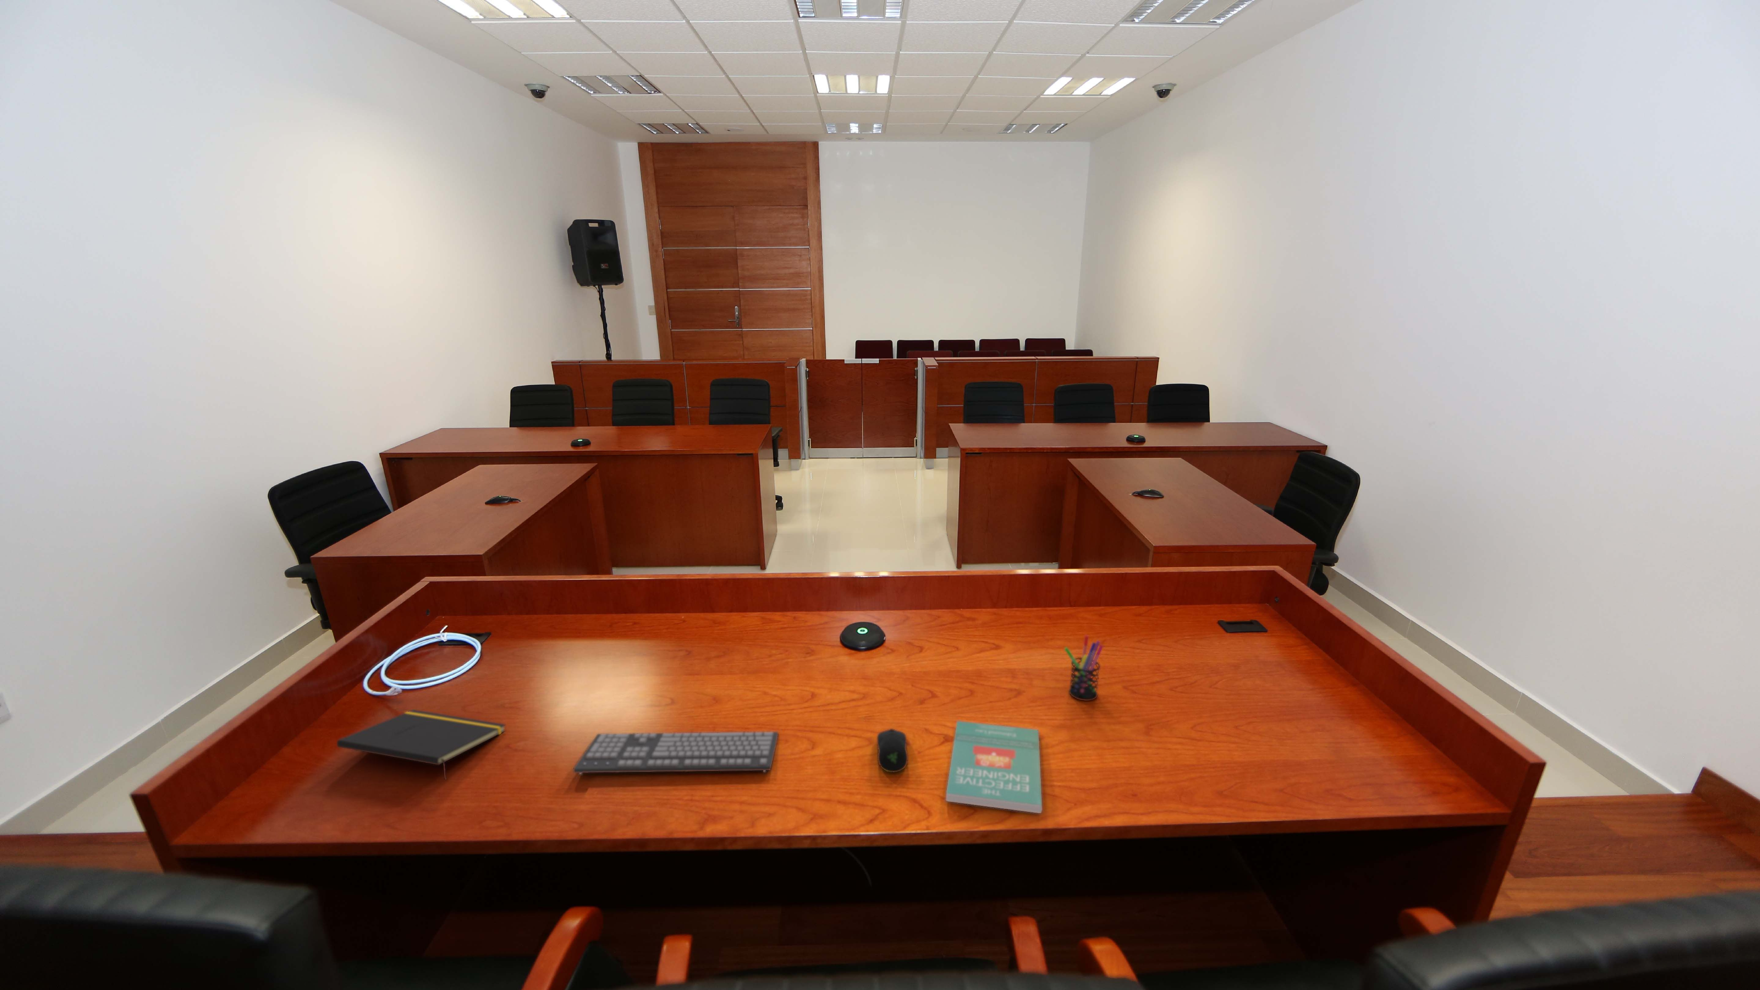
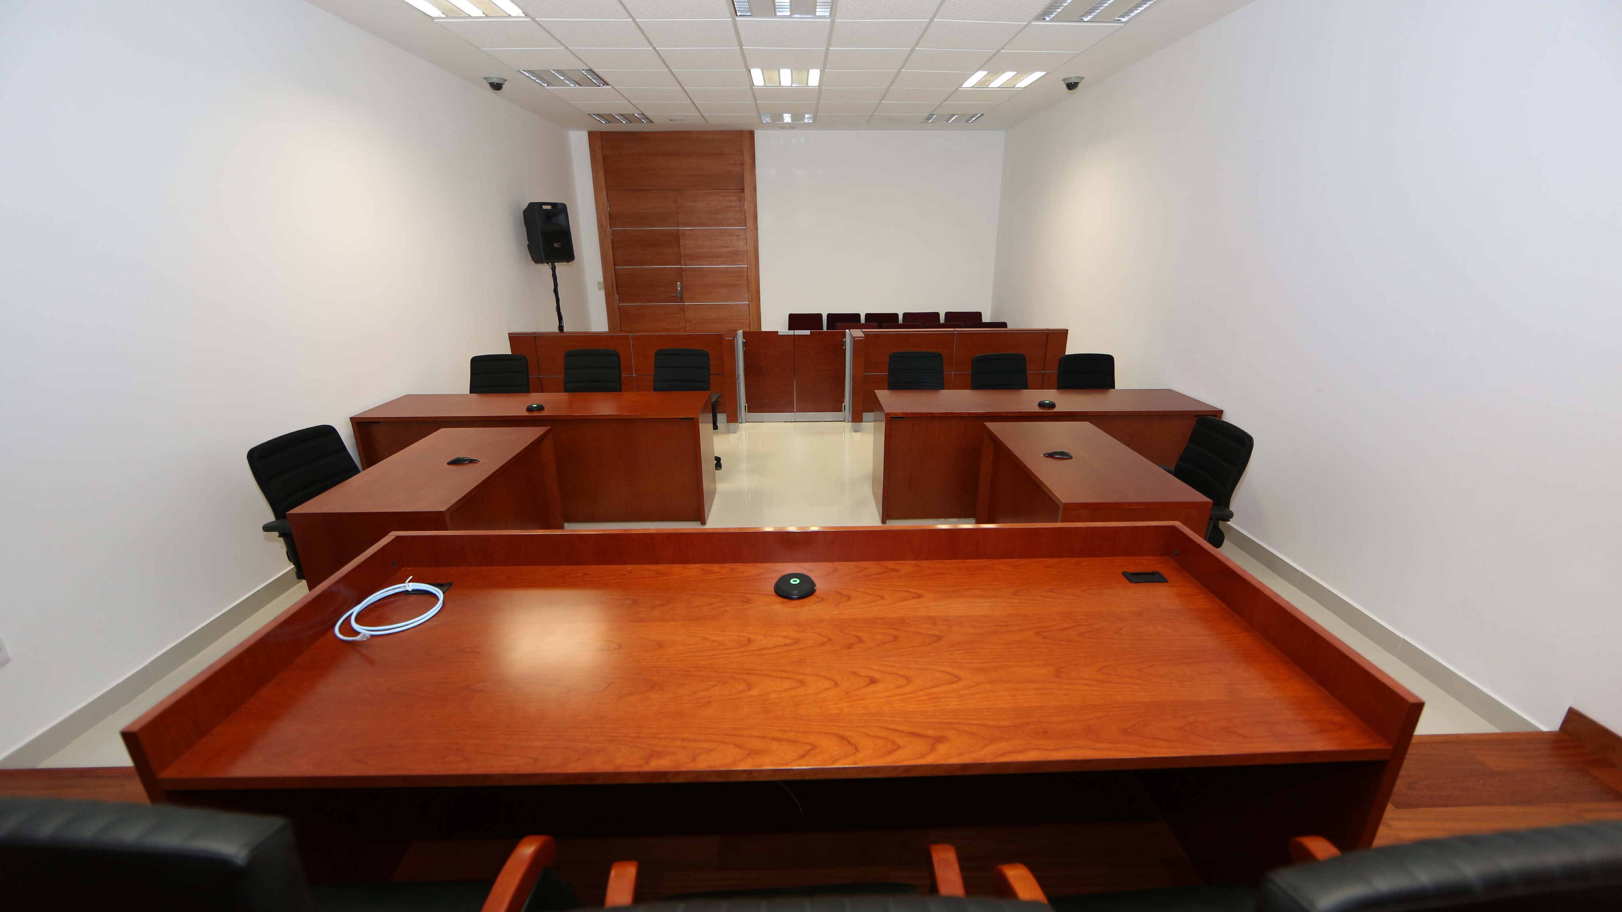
- computer mouse [876,729,908,772]
- book [945,720,1043,814]
- keyboard [573,731,778,775]
- pen holder [1064,635,1104,701]
- notepad [336,710,506,781]
